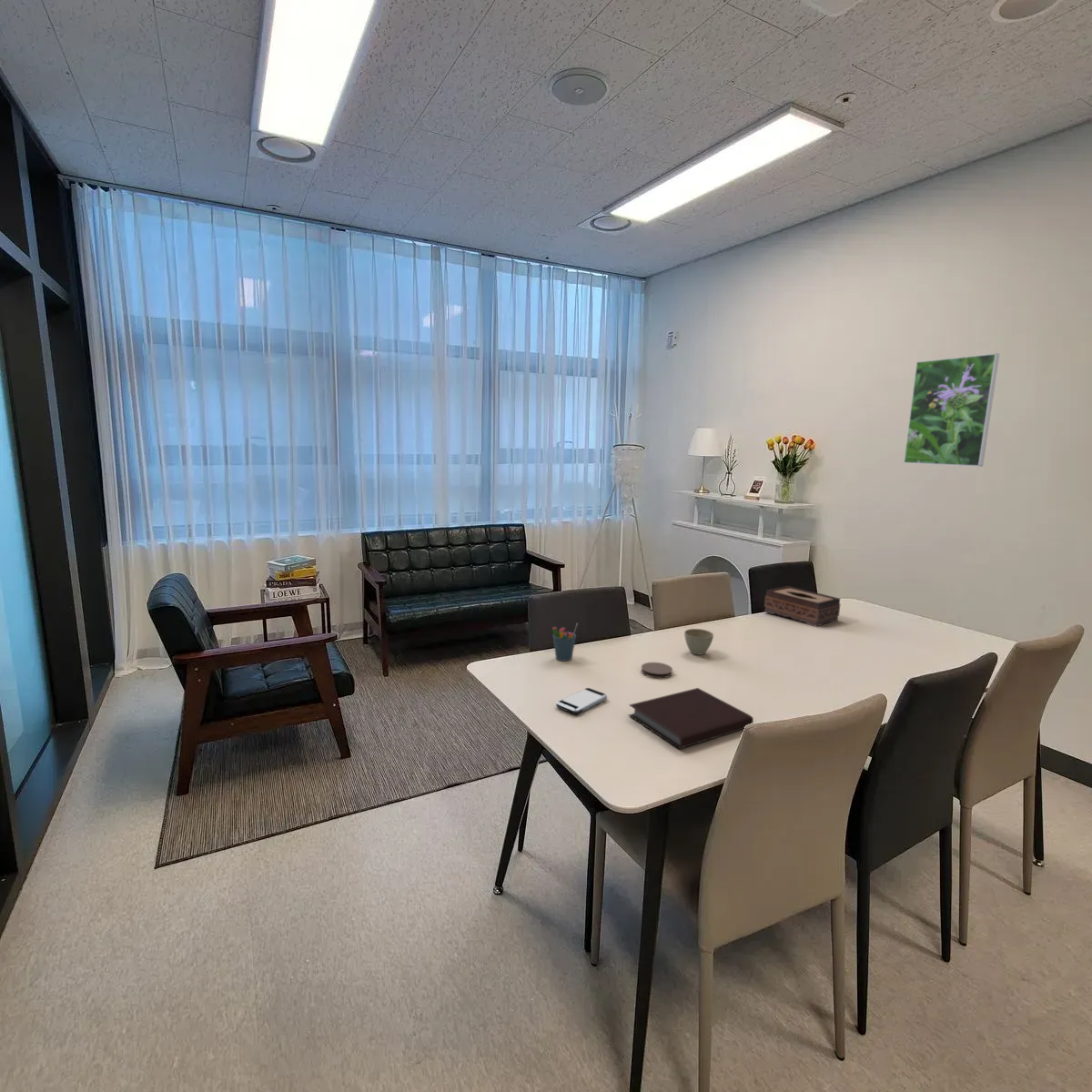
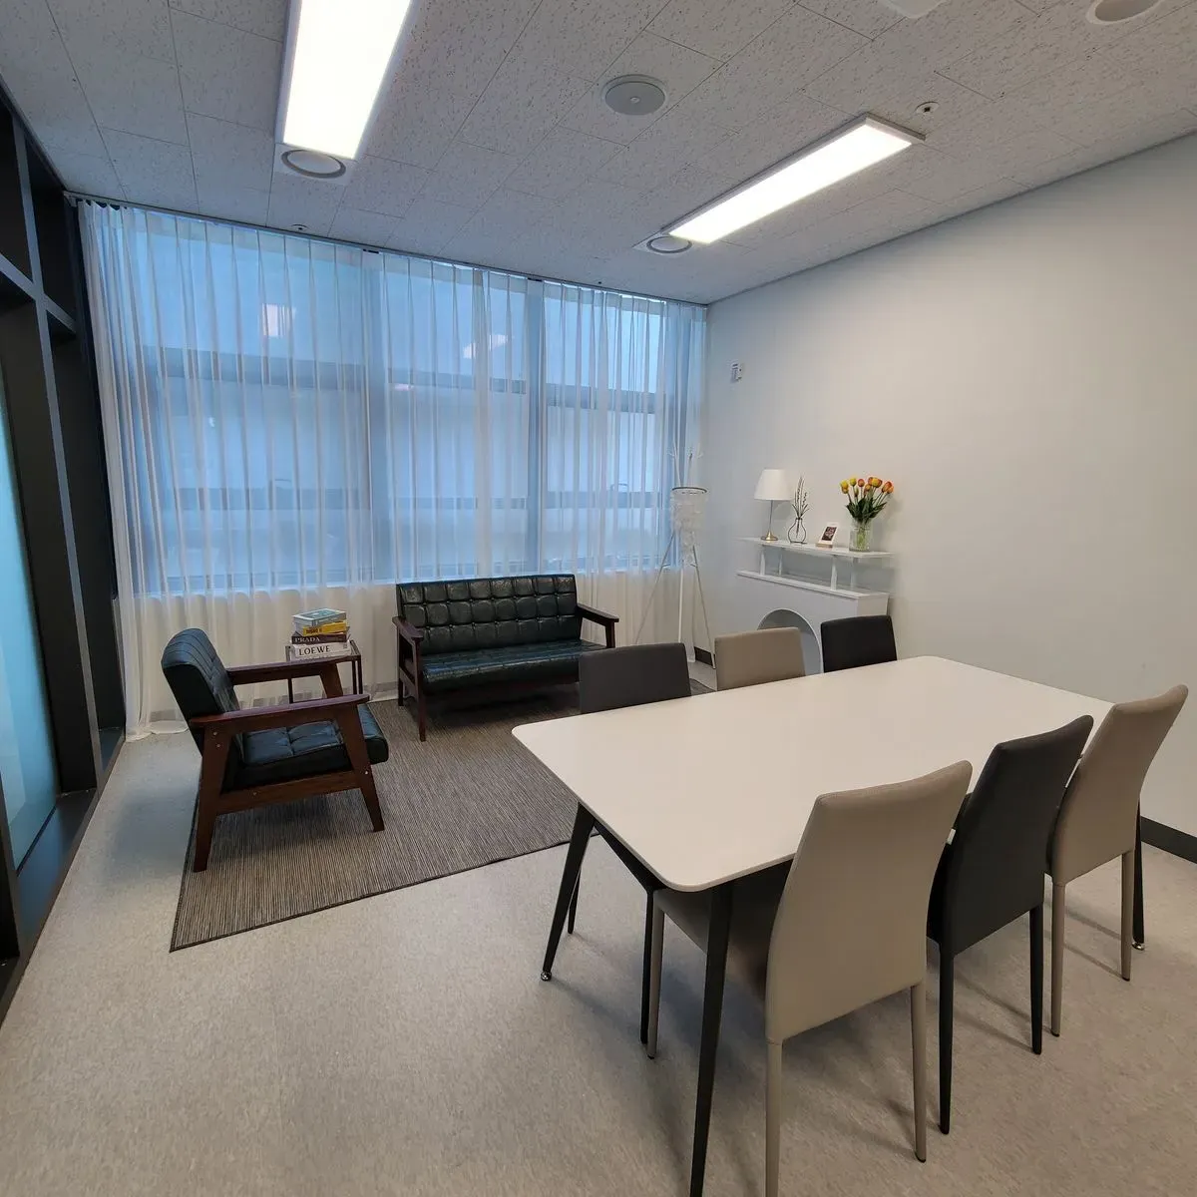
- flower pot [683,628,714,656]
- pen holder [551,622,579,662]
- tissue box [763,585,841,627]
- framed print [903,352,1001,468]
- smartphone [555,687,608,715]
- notebook [628,687,754,750]
- coaster [641,662,673,679]
